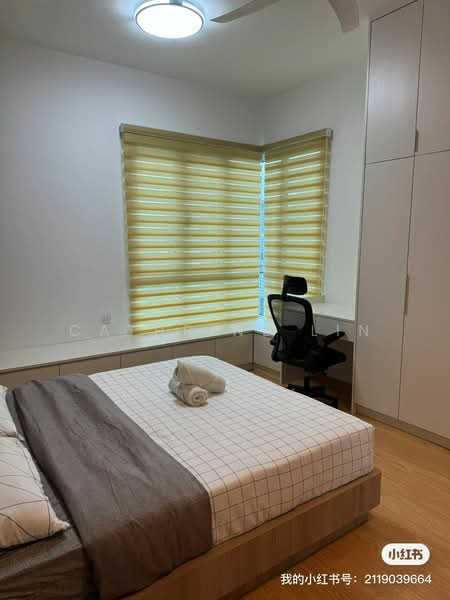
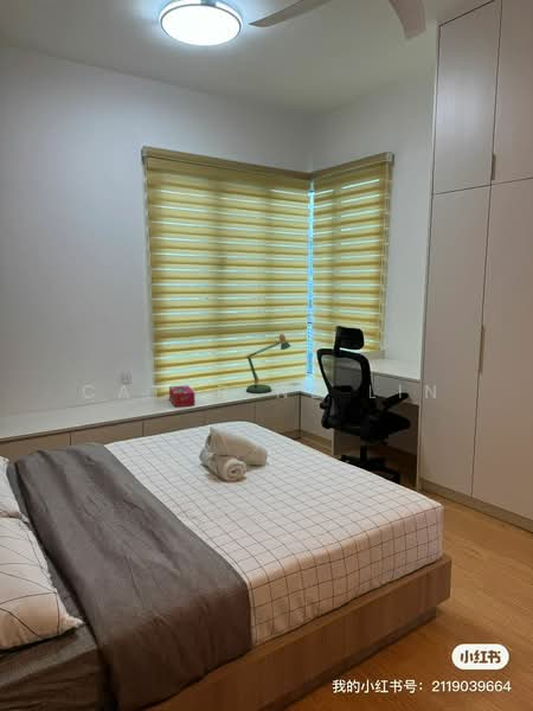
+ tissue box [168,384,197,408]
+ desk lamp [244,333,291,395]
